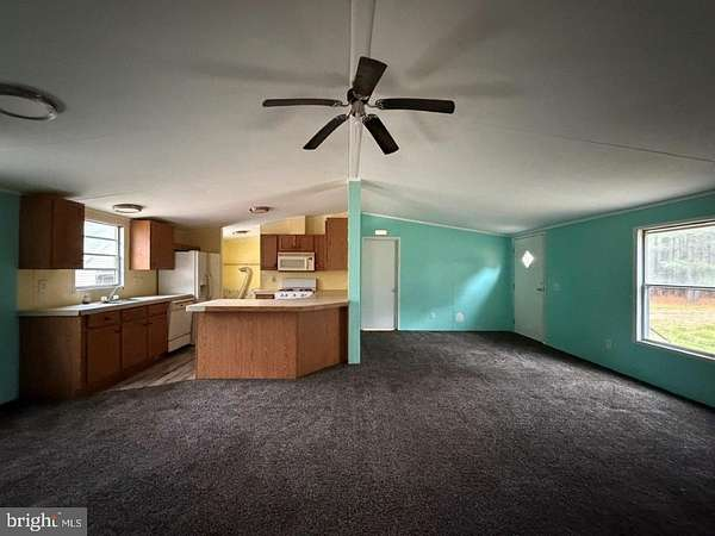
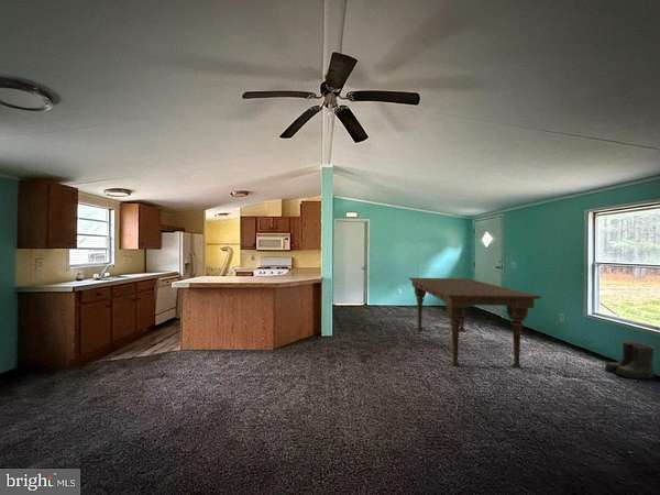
+ boots [603,340,656,380]
+ dining table [408,277,541,369]
